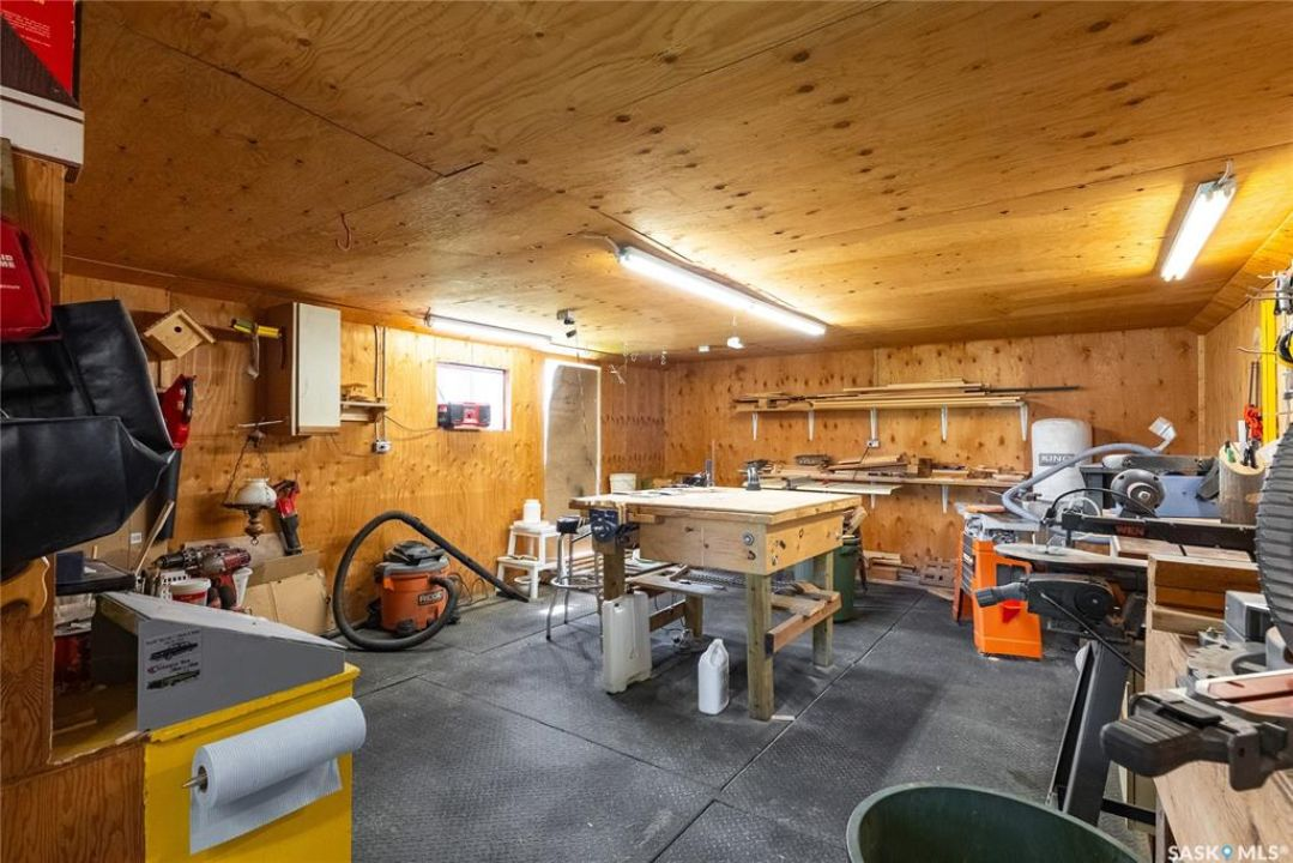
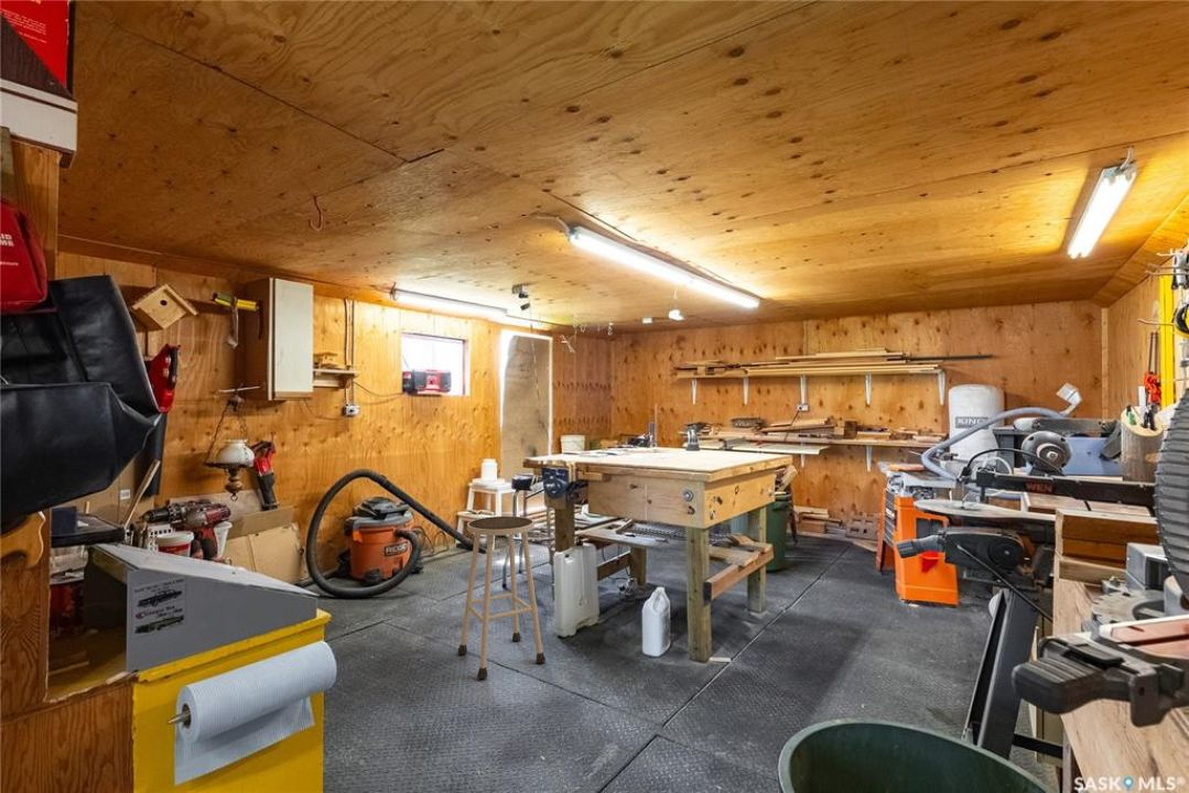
+ stool [456,515,547,680]
